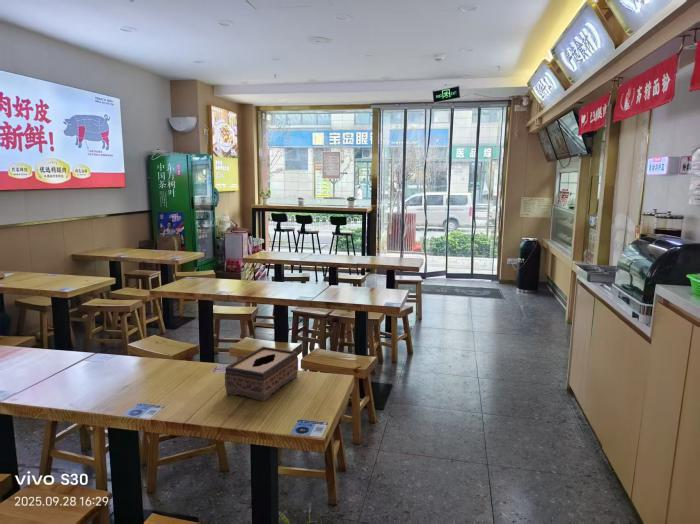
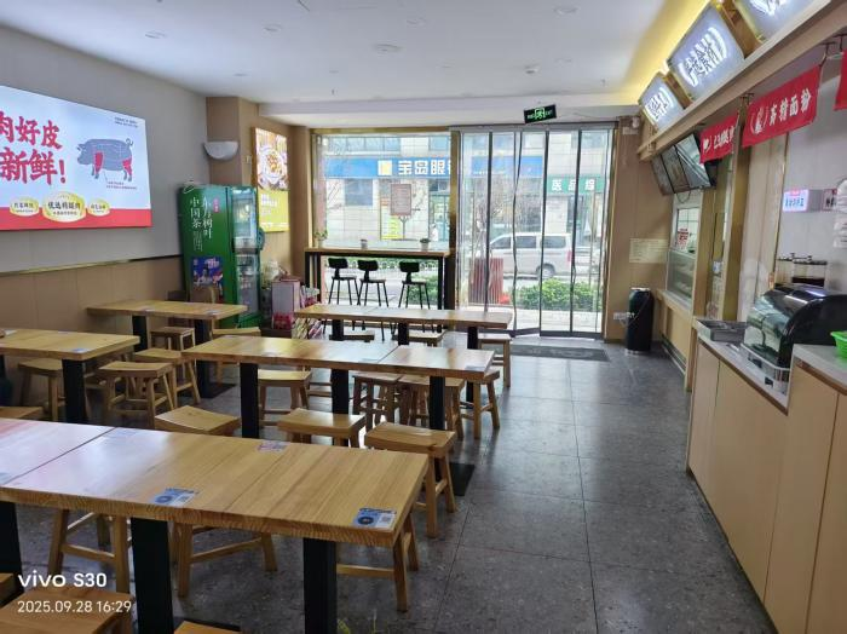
- tissue box [224,346,299,402]
